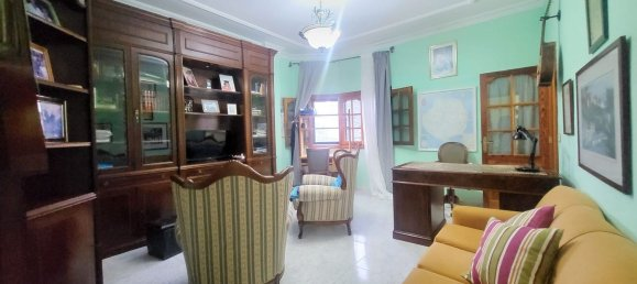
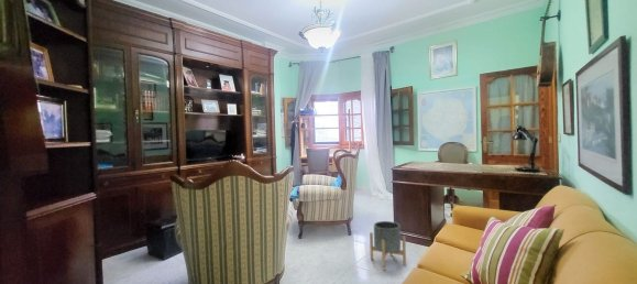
+ planter [369,220,407,271]
